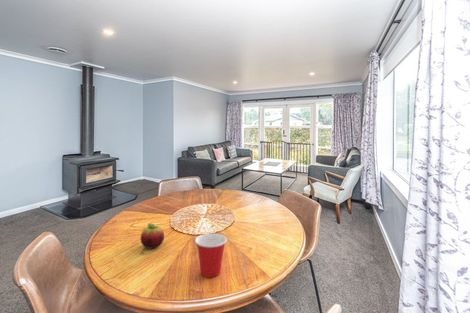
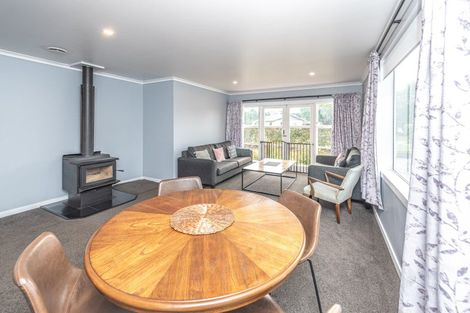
- fruit [140,223,165,250]
- cup [194,233,228,278]
